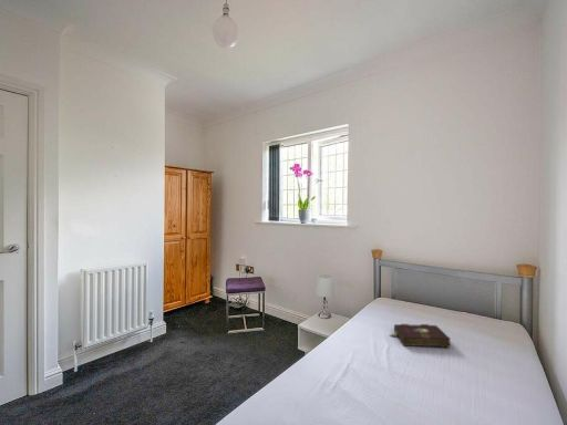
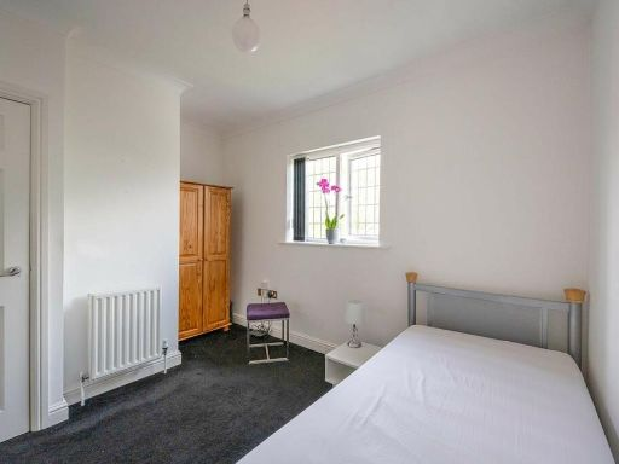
- book [390,323,452,349]
